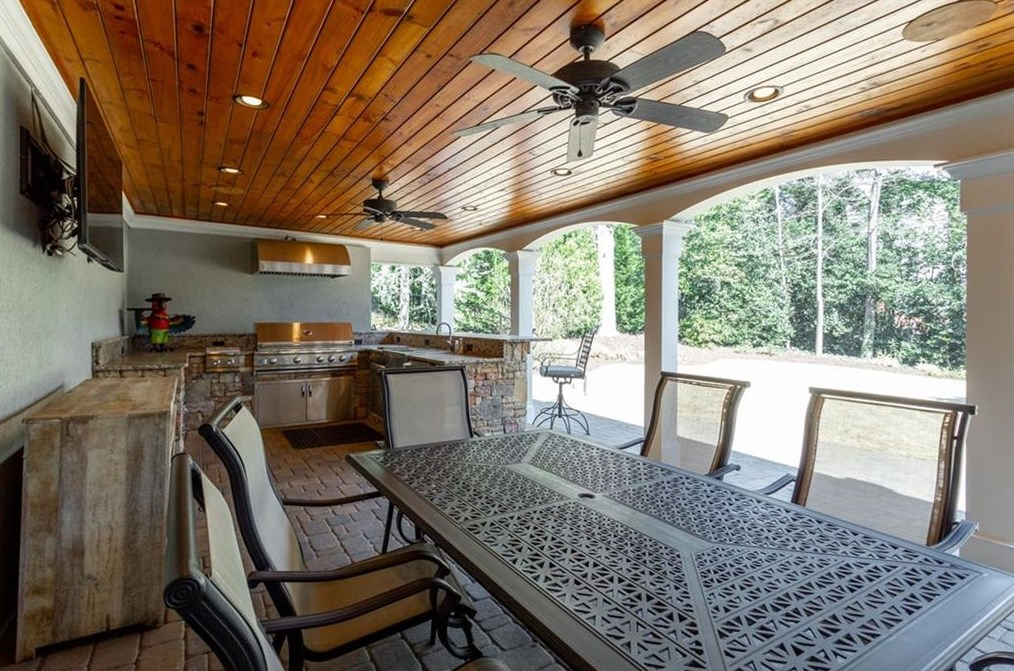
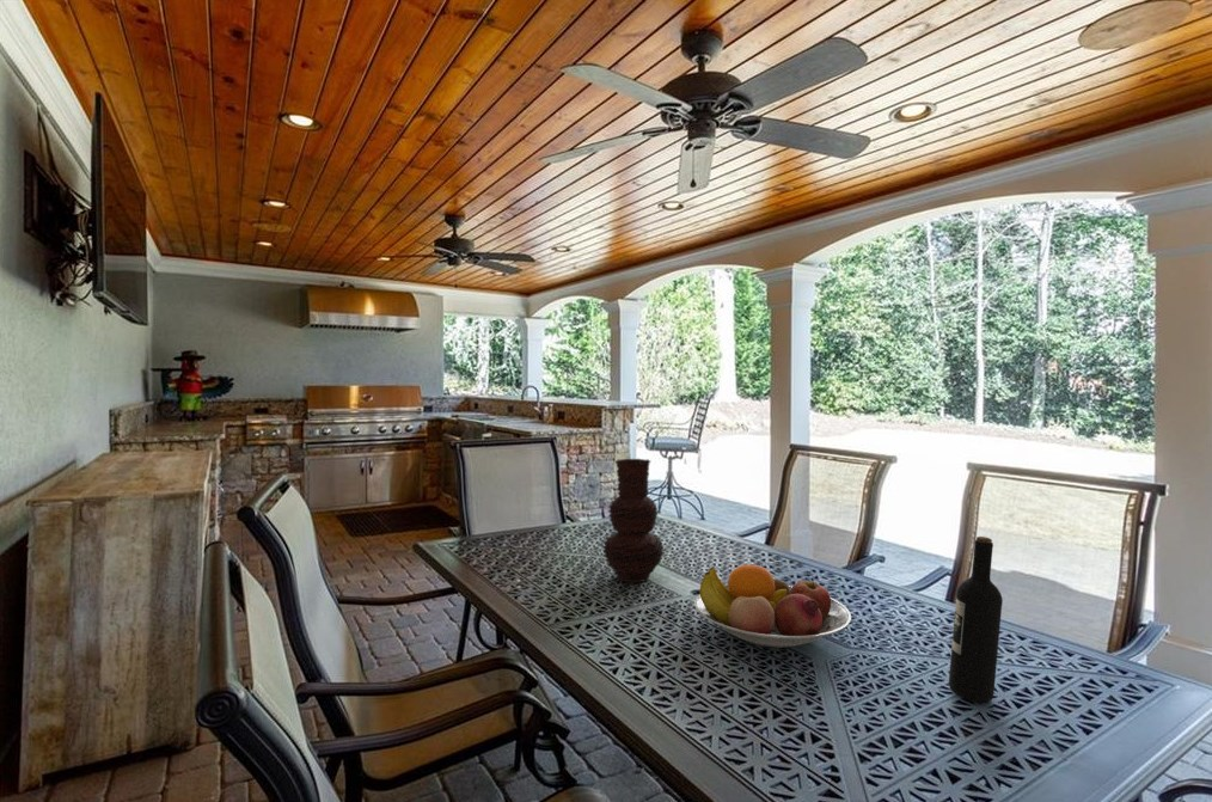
+ fruit bowl [693,563,852,649]
+ wine bottle [948,535,1004,704]
+ vase [601,458,665,583]
